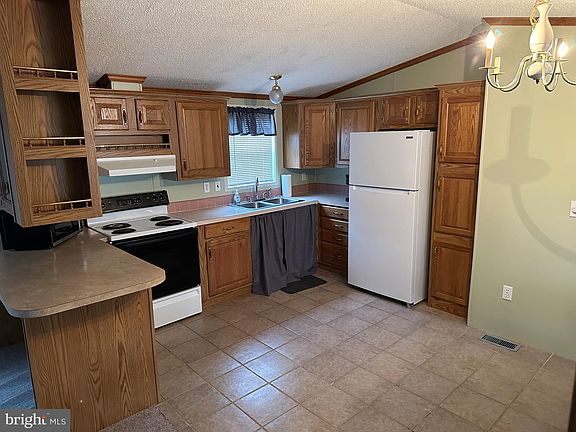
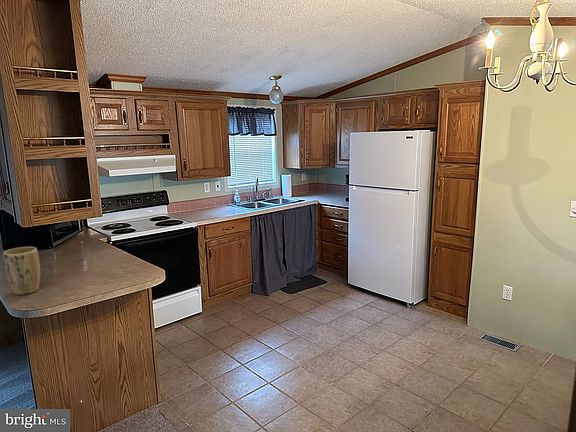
+ plant pot [3,246,41,296]
